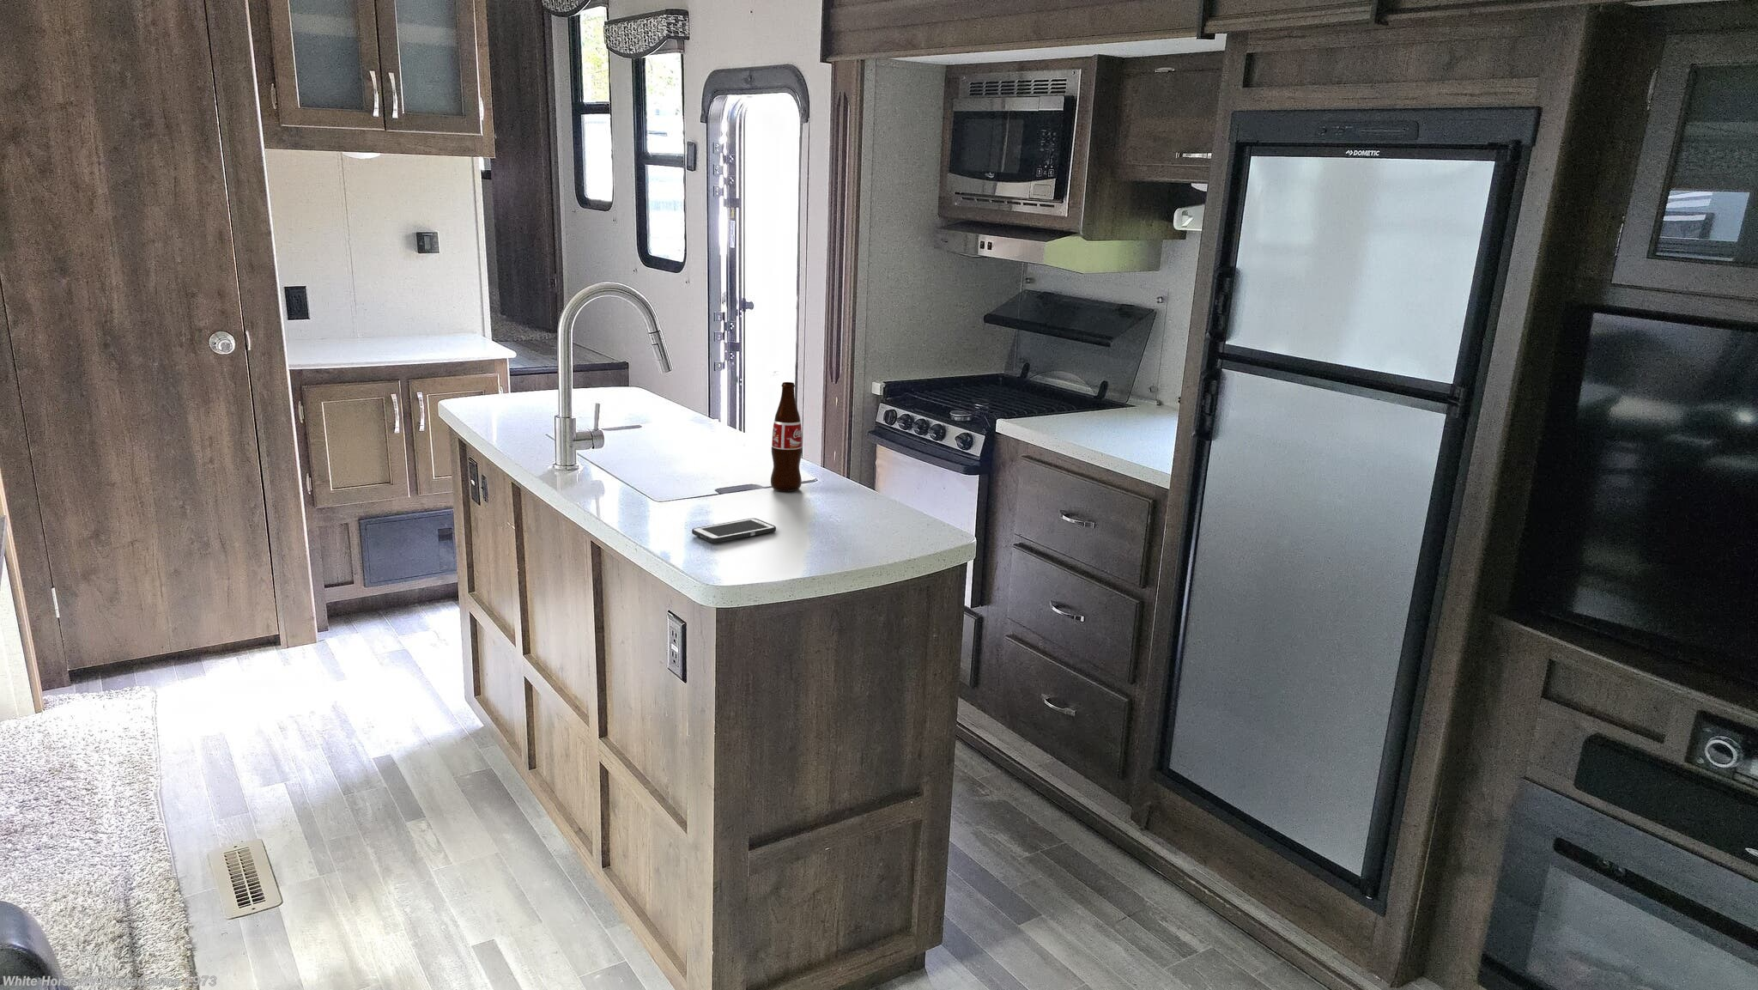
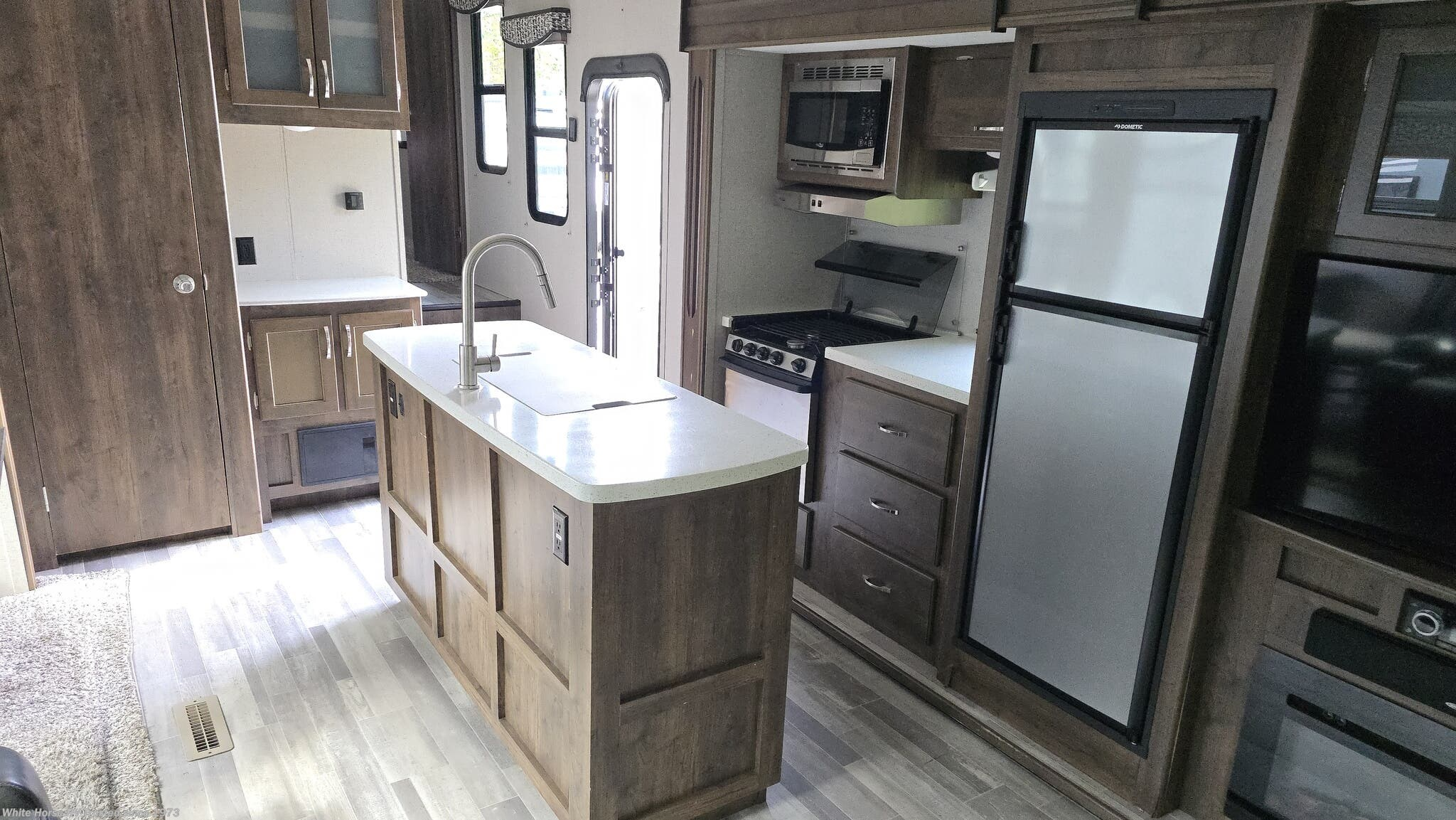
- cell phone [691,518,776,543]
- bottle [770,382,803,493]
